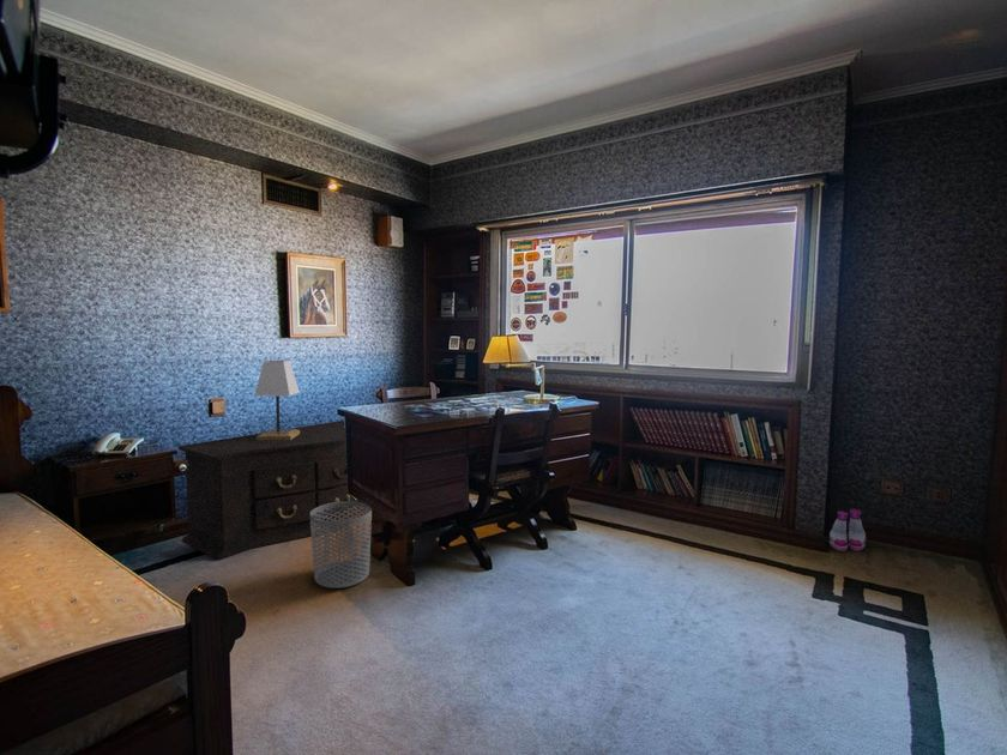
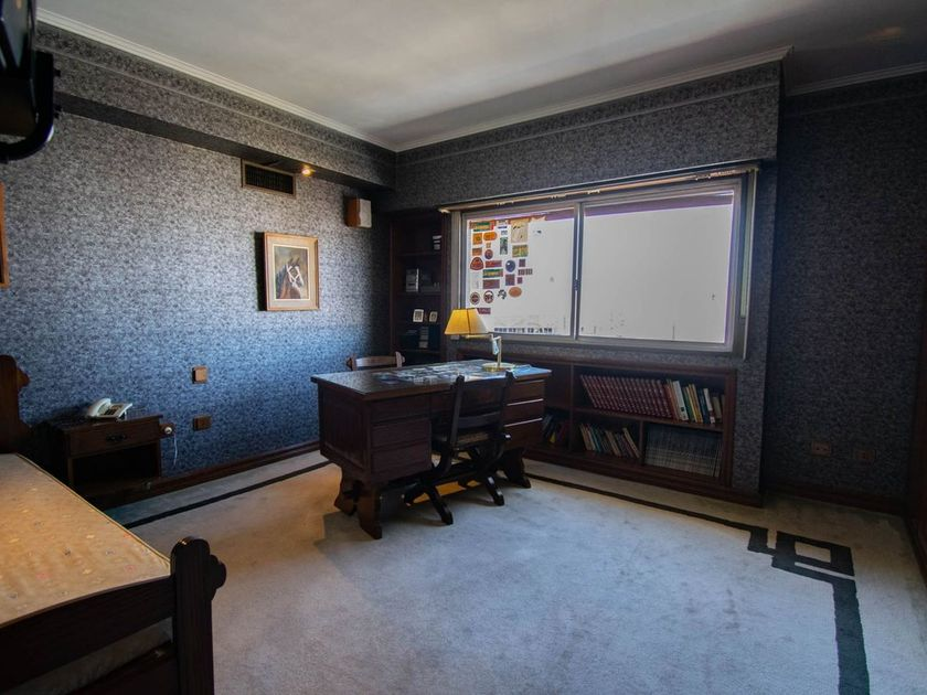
- waste bin [310,501,373,590]
- lamp [253,360,300,441]
- boots [827,507,867,552]
- dresser [177,419,369,561]
